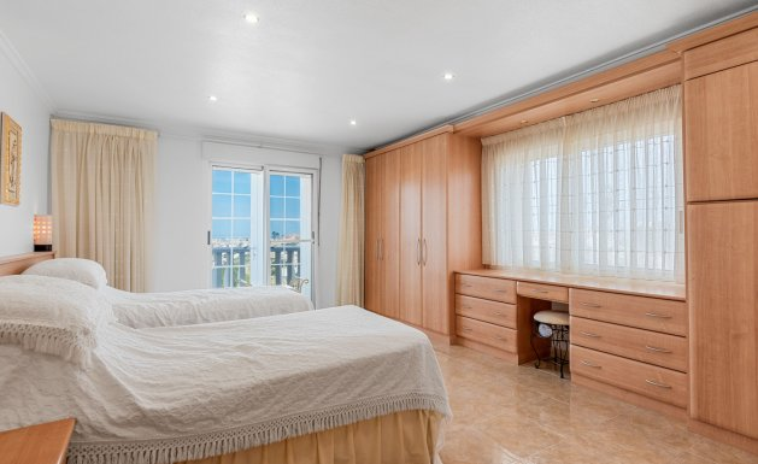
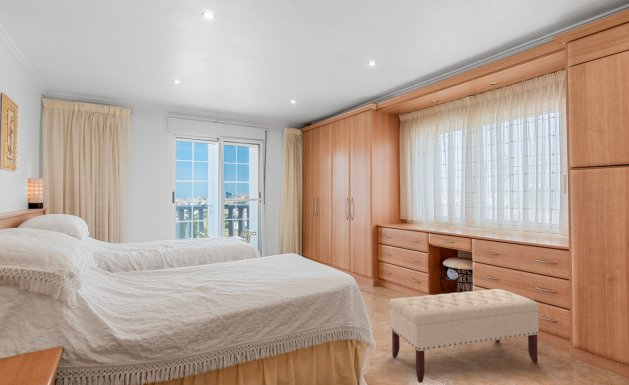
+ bench [389,288,540,384]
